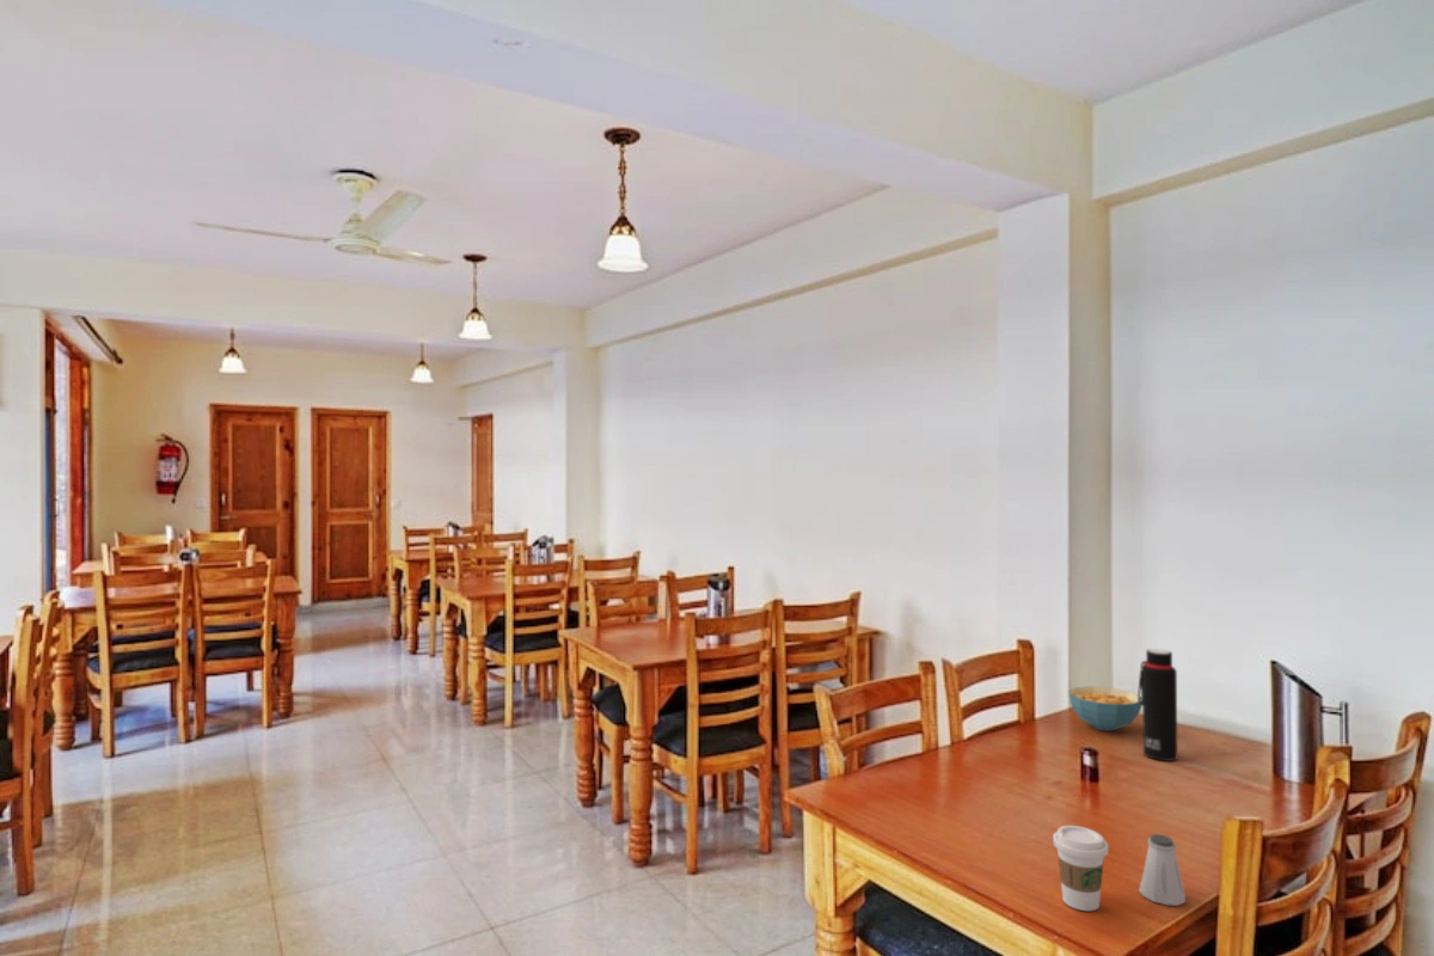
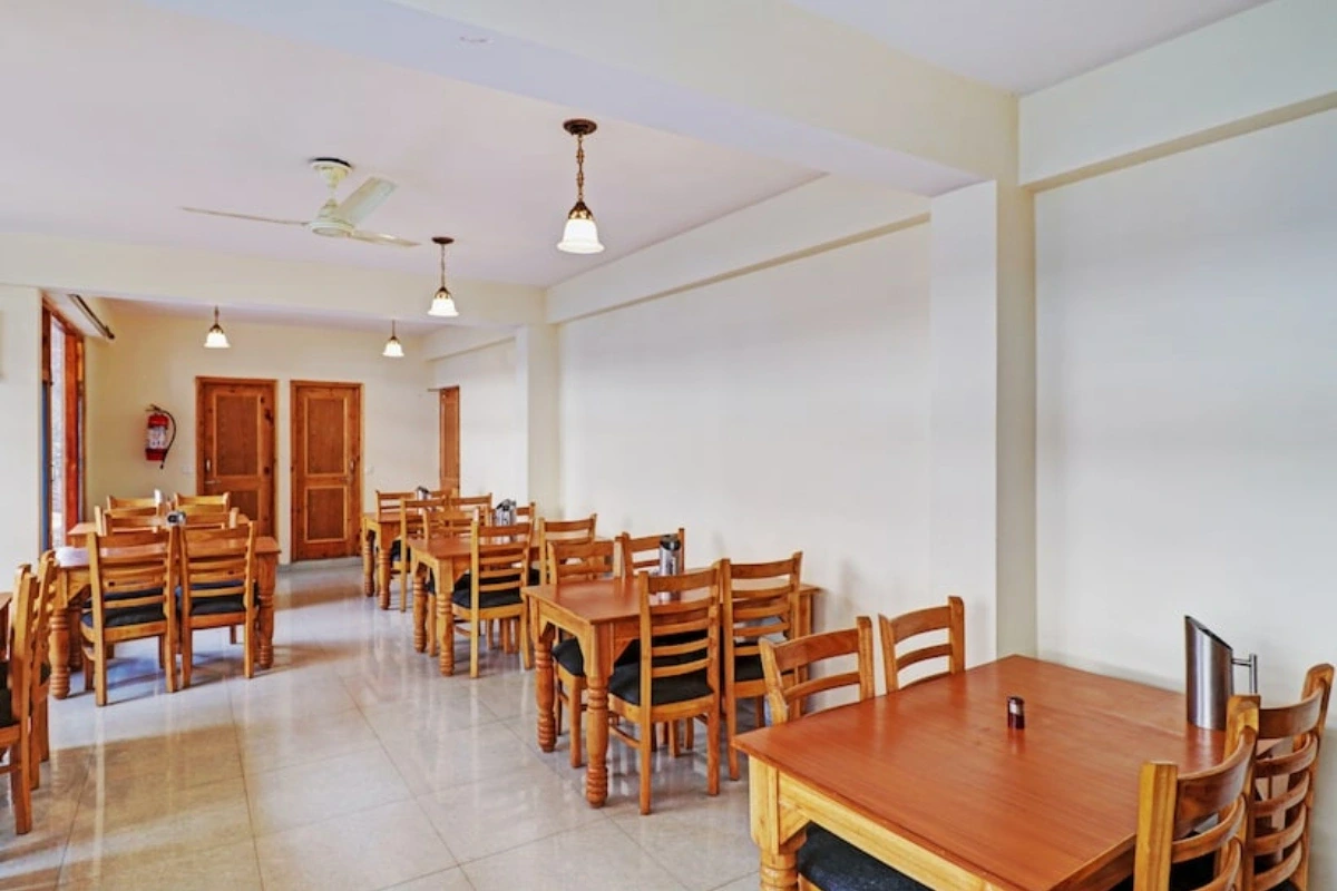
- coffee cup [1052,825,1110,912]
- cereal bowl [1067,685,1142,733]
- saltshaker [1138,833,1187,907]
- water bottle [1136,648,1178,762]
